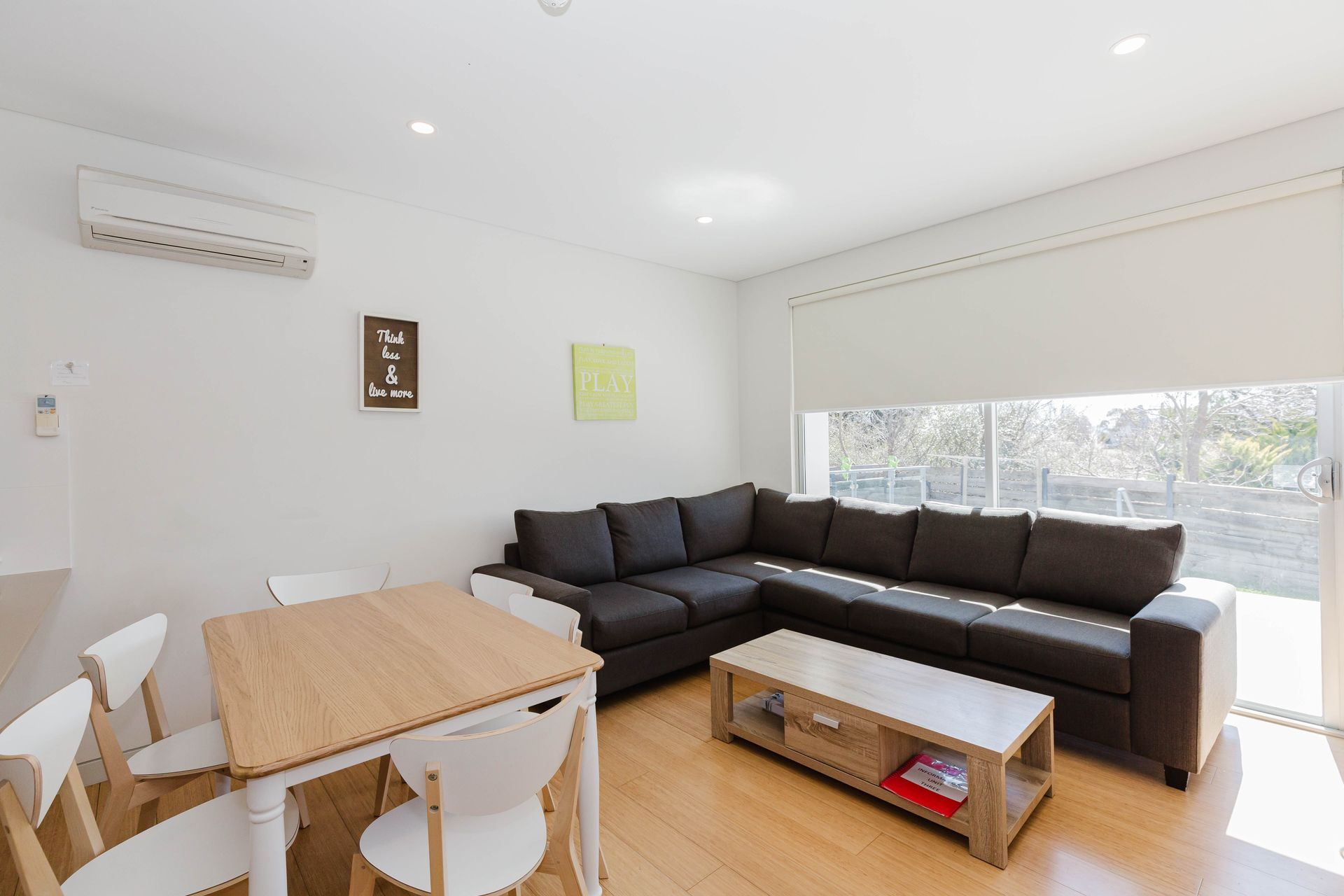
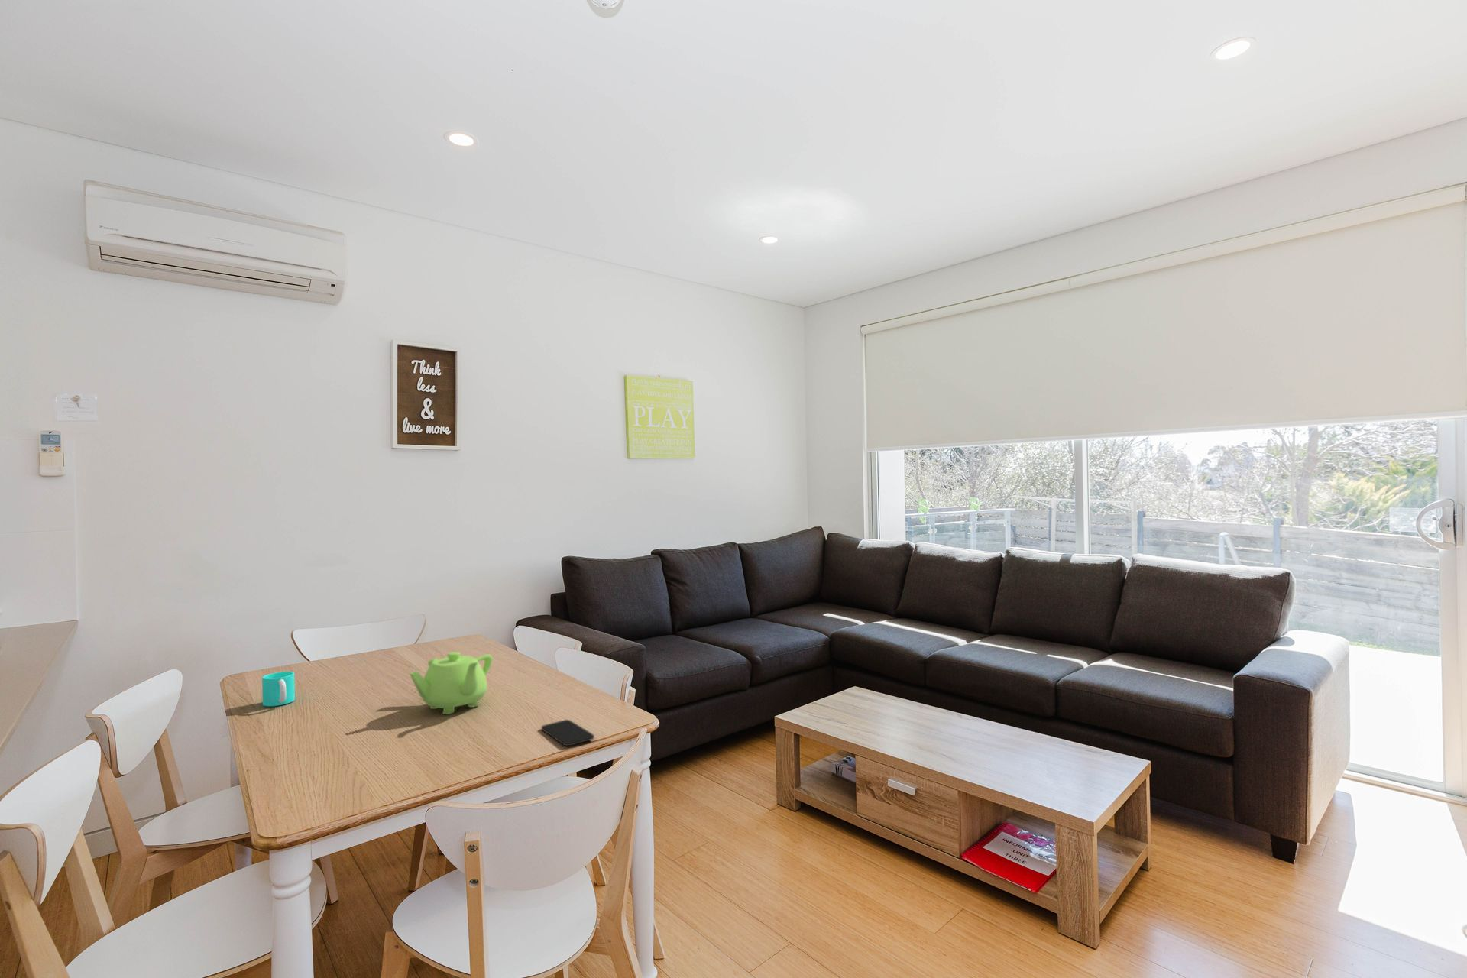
+ cup [261,671,296,706]
+ smartphone [541,719,595,747]
+ teapot [408,651,493,715]
